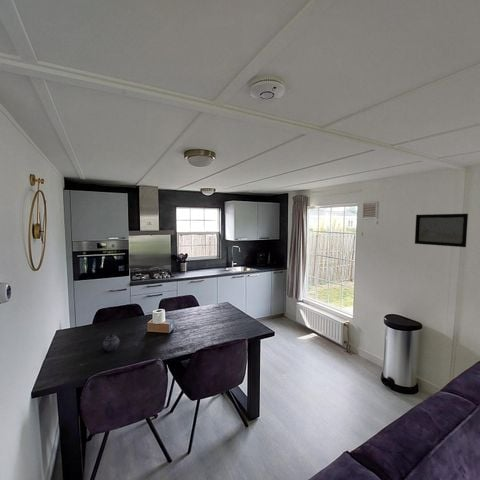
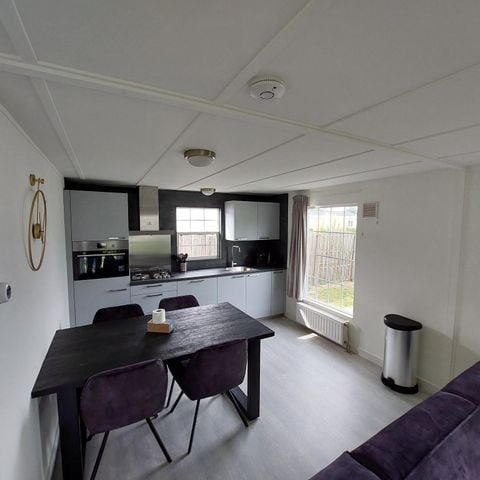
- teapot [102,333,120,352]
- wall art [414,213,469,248]
